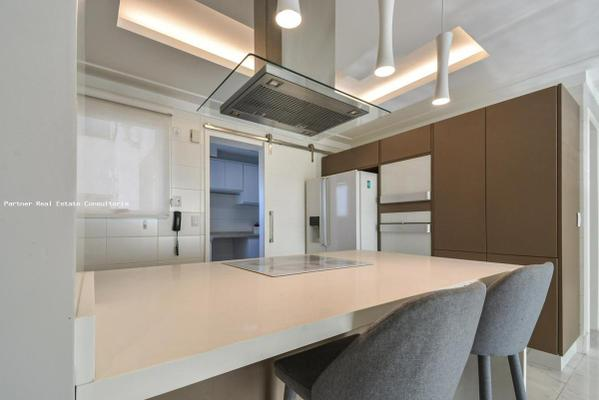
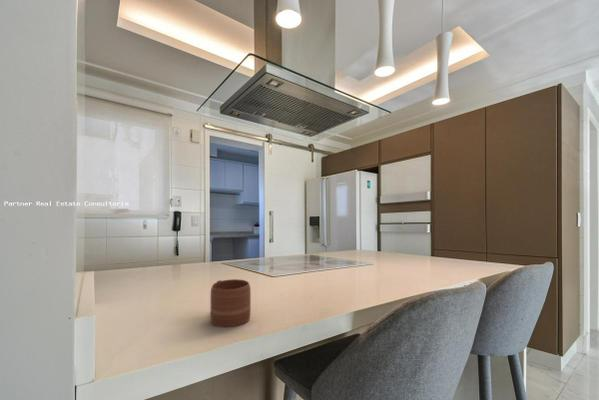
+ mug [209,278,252,328]
